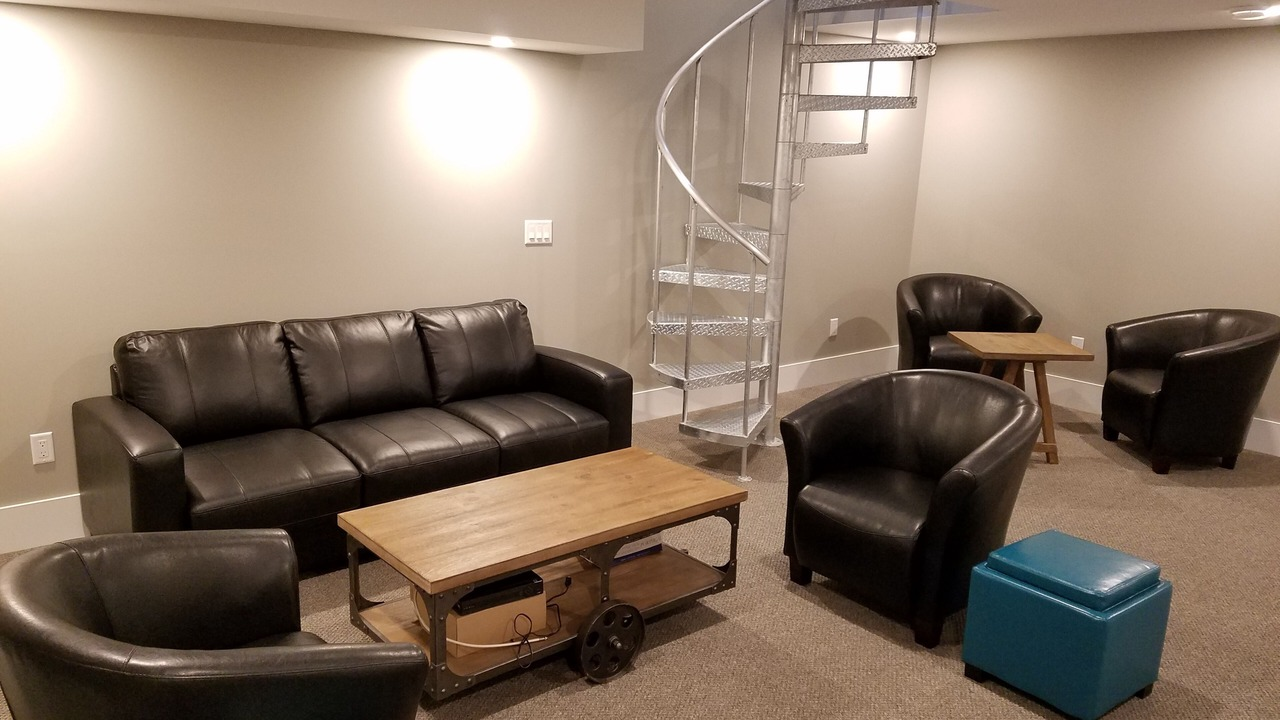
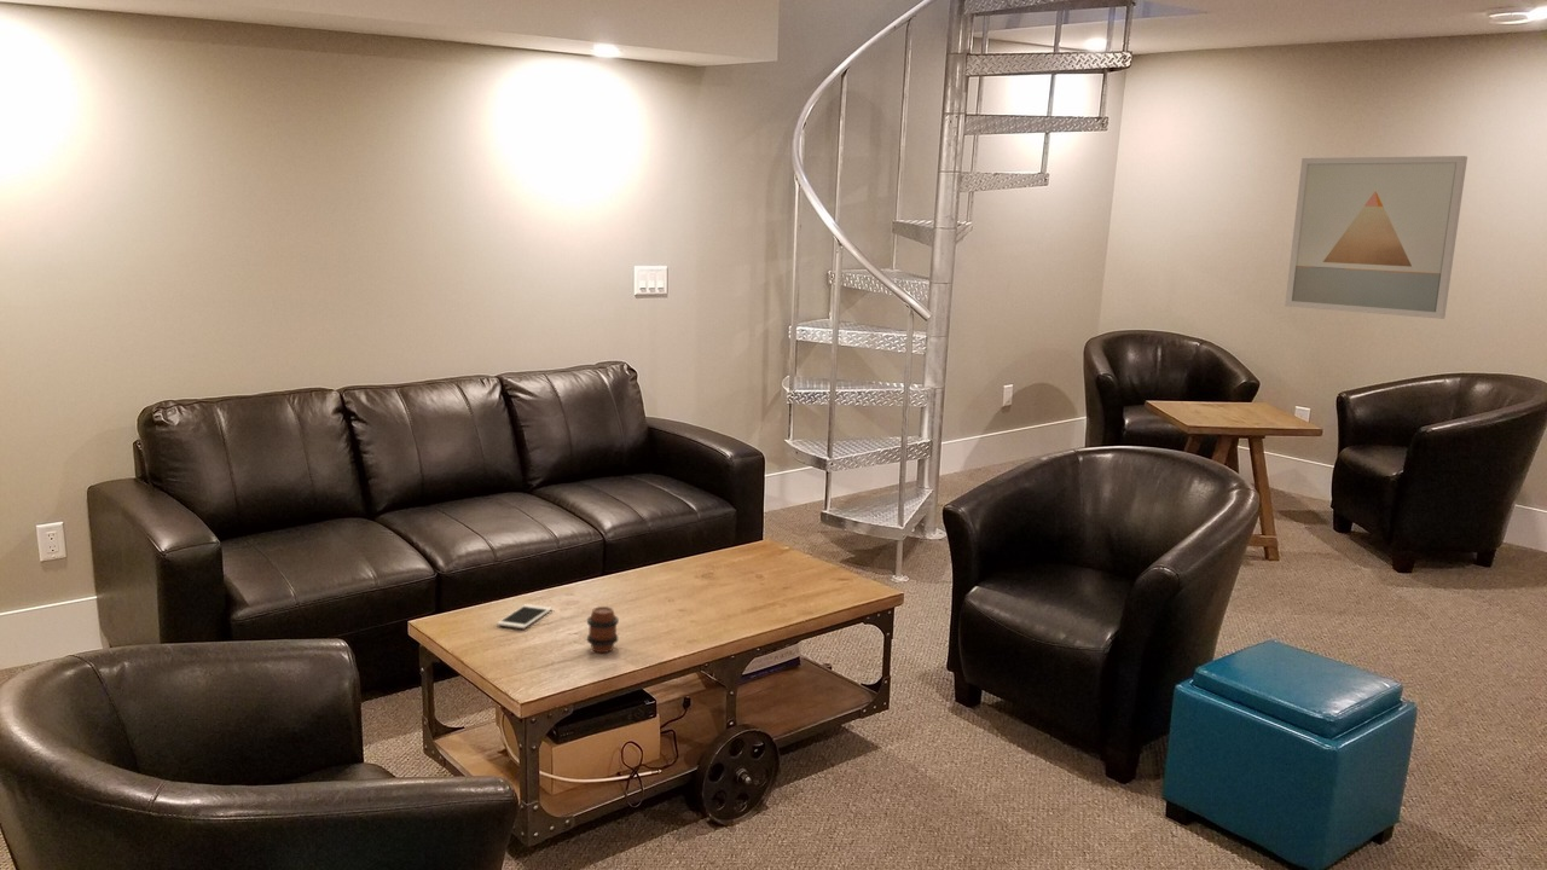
+ cell phone [496,603,554,630]
+ wall art [1284,155,1468,320]
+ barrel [586,605,620,654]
